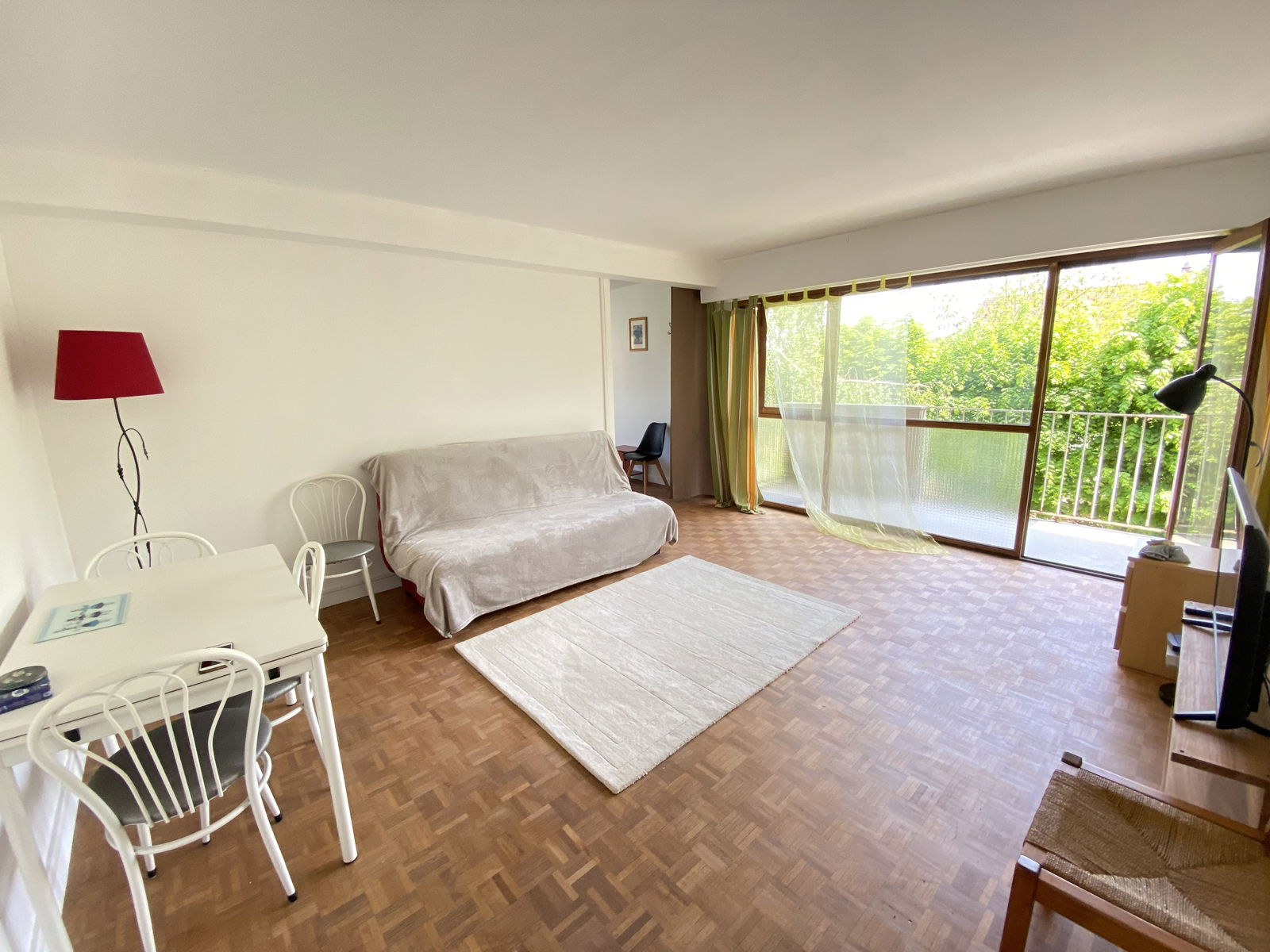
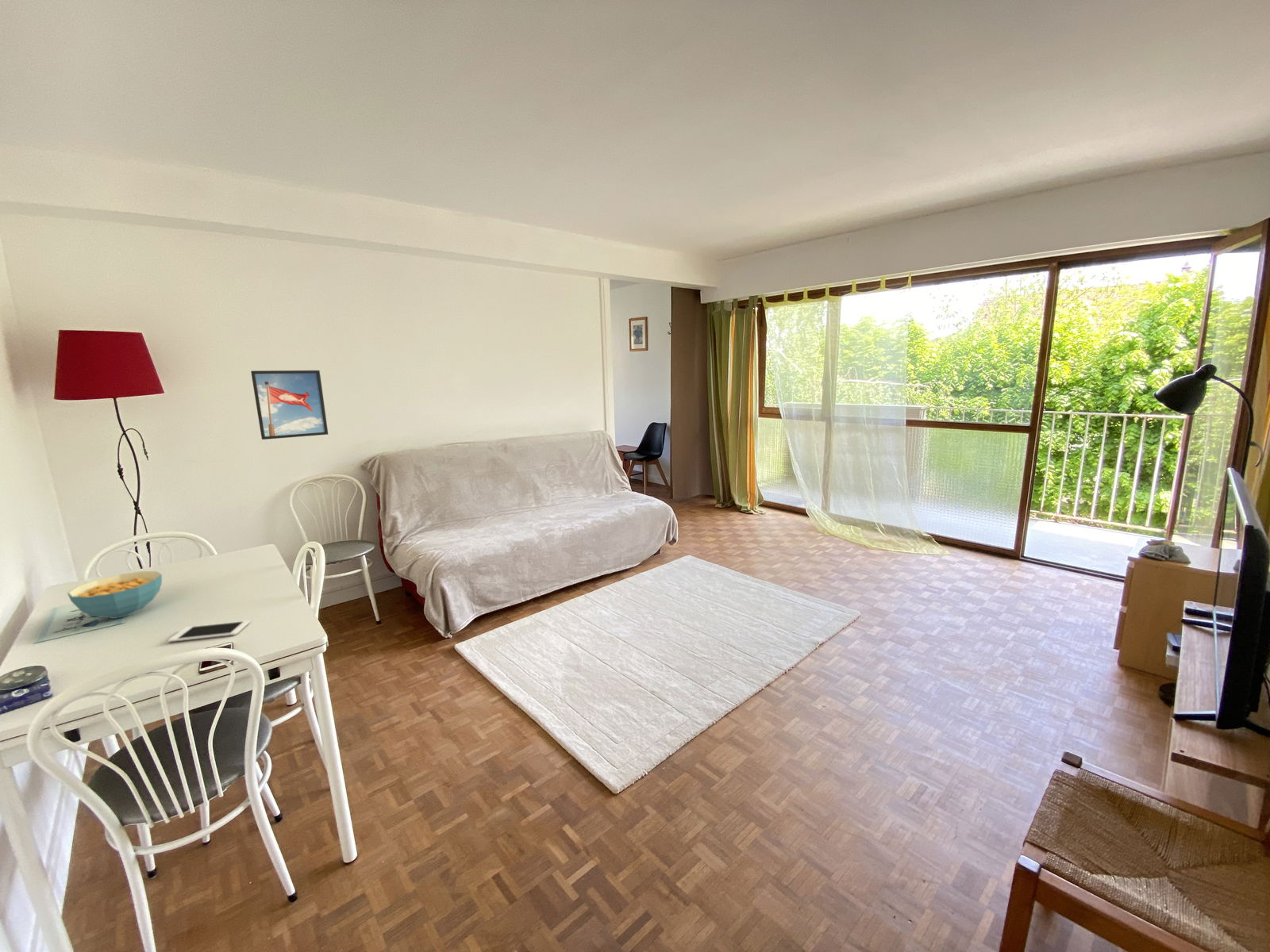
+ cereal bowl [67,570,163,620]
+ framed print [250,370,329,440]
+ cell phone [167,620,251,643]
